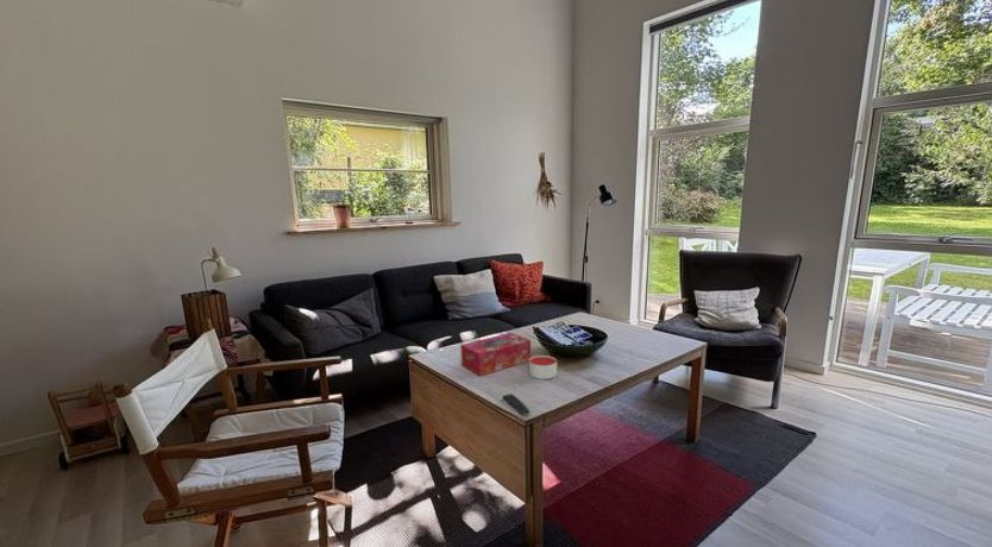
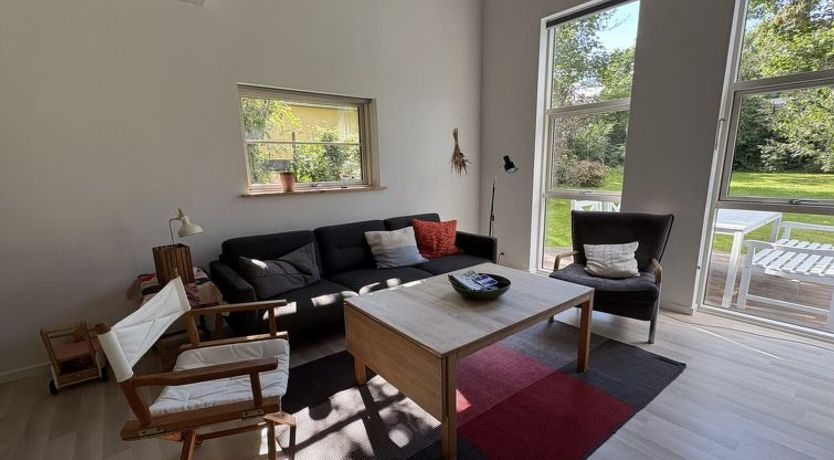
- tissue box [459,332,532,377]
- candle [528,354,558,381]
- remote control [502,392,530,417]
